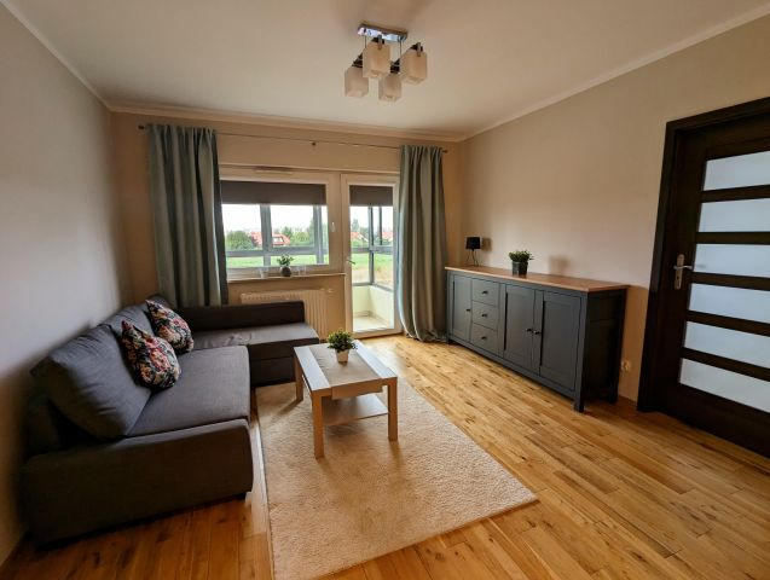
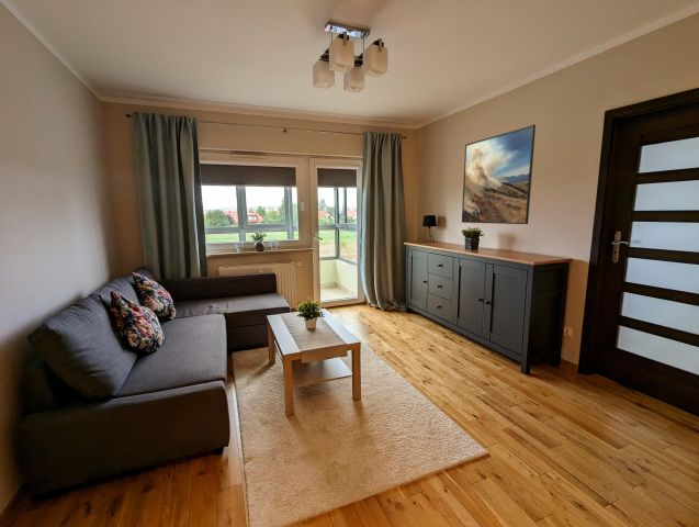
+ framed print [461,124,537,225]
